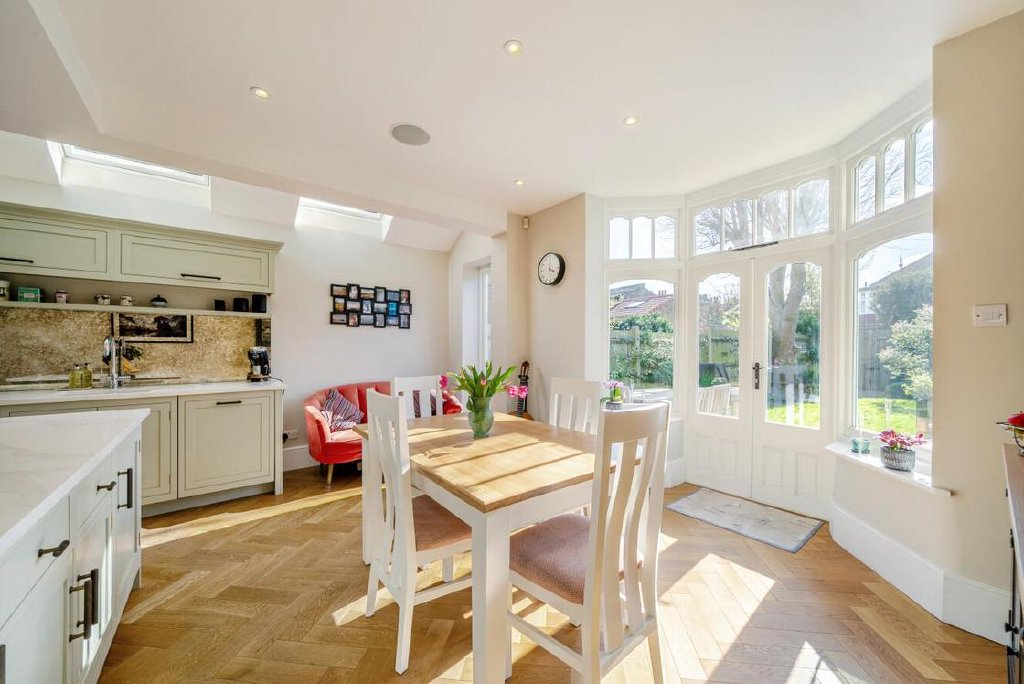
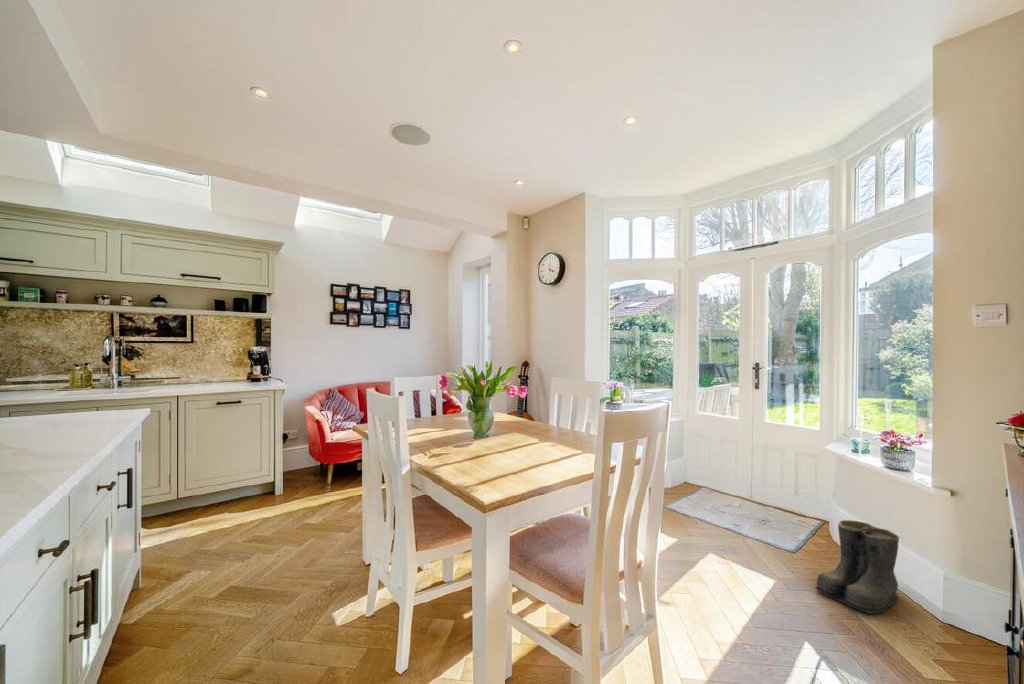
+ boots [814,519,903,615]
